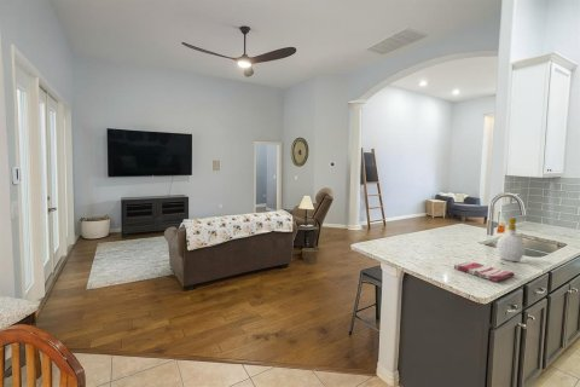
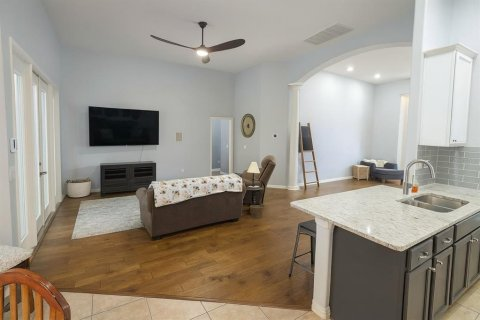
- soap bottle [495,216,526,262]
- dish towel [453,261,516,283]
